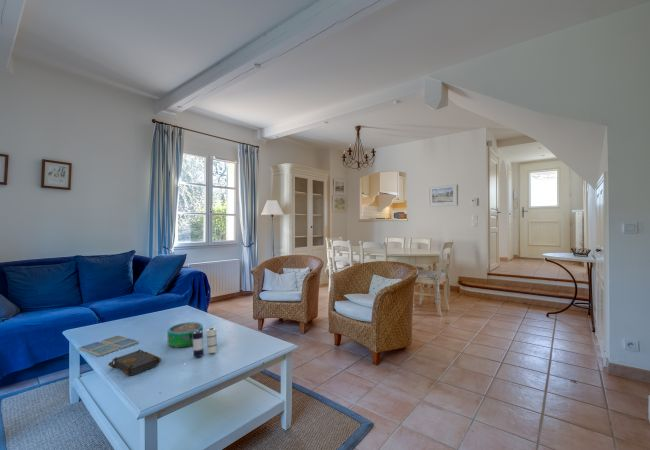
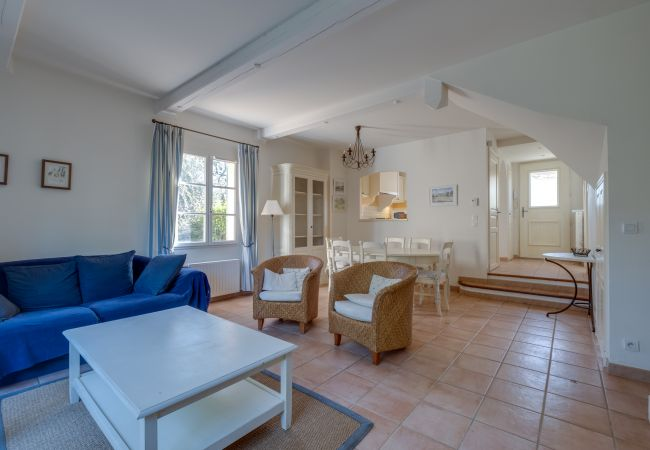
- book [107,348,162,377]
- drink coaster [77,334,140,357]
- decorative bowl [167,321,204,349]
- candle [192,327,218,358]
